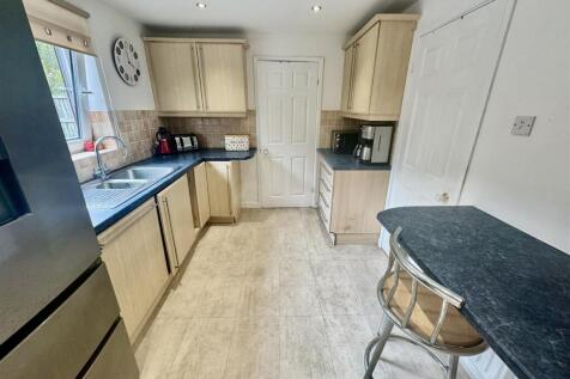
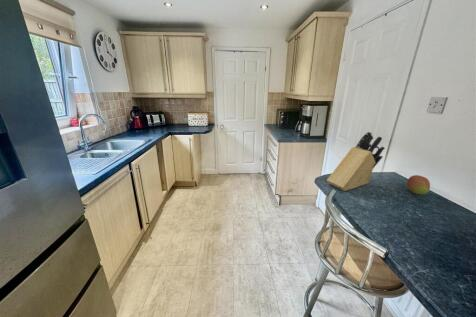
+ knife block [326,131,386,192]
+ fruit [406,174,431,195]
